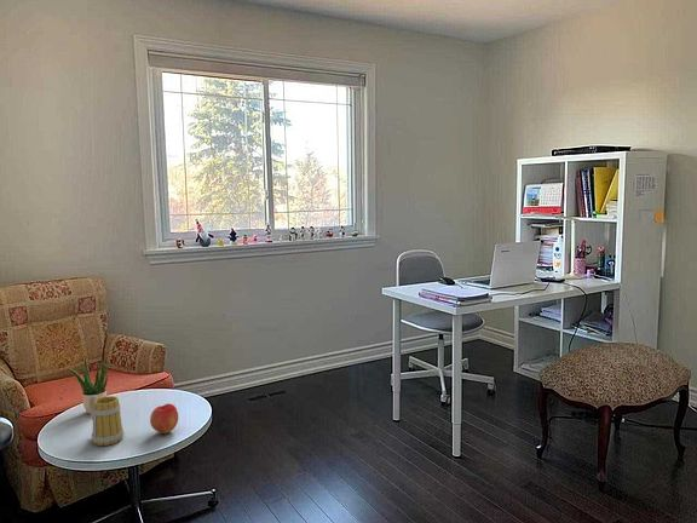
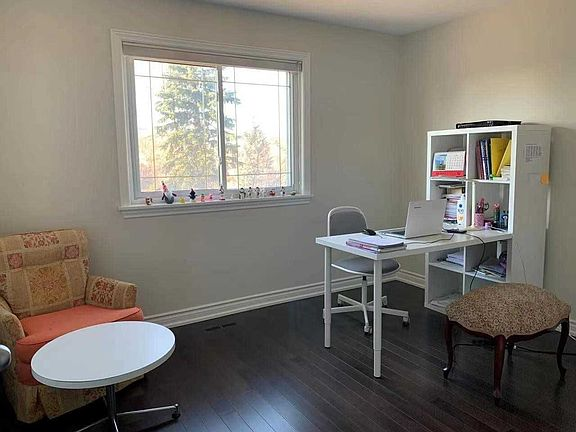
- potted plant [63,354,113,414]
- apple [149,402,179,435]
- mug [90,395,125,447]
